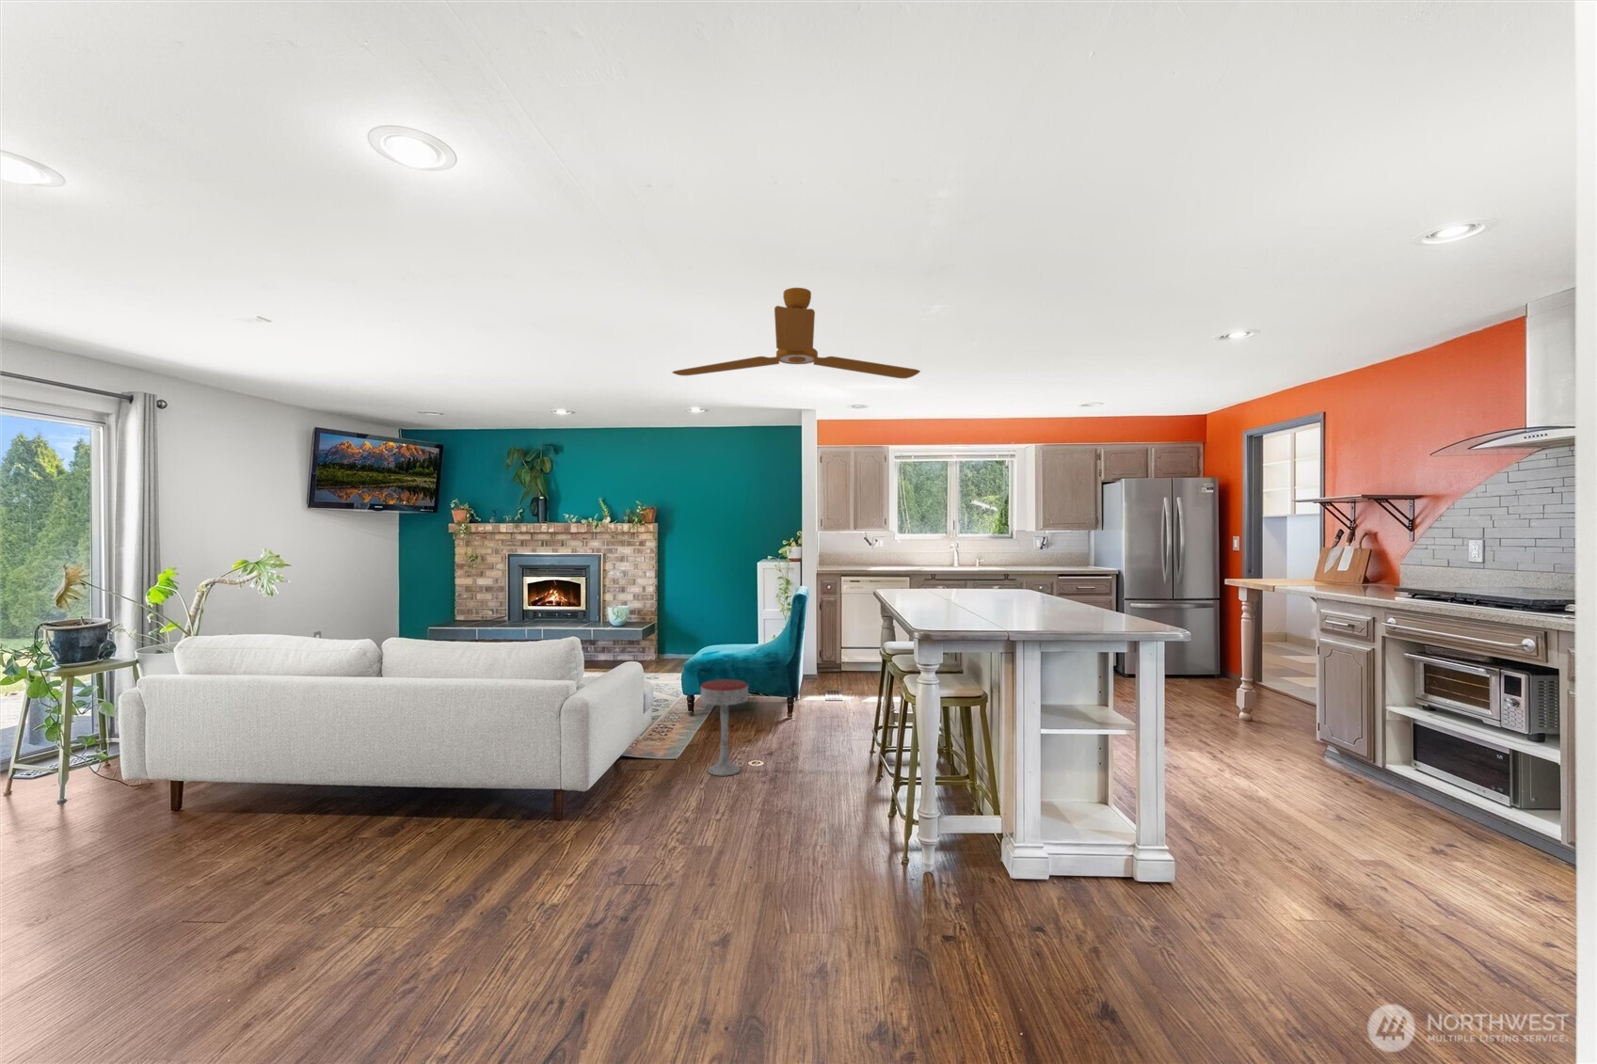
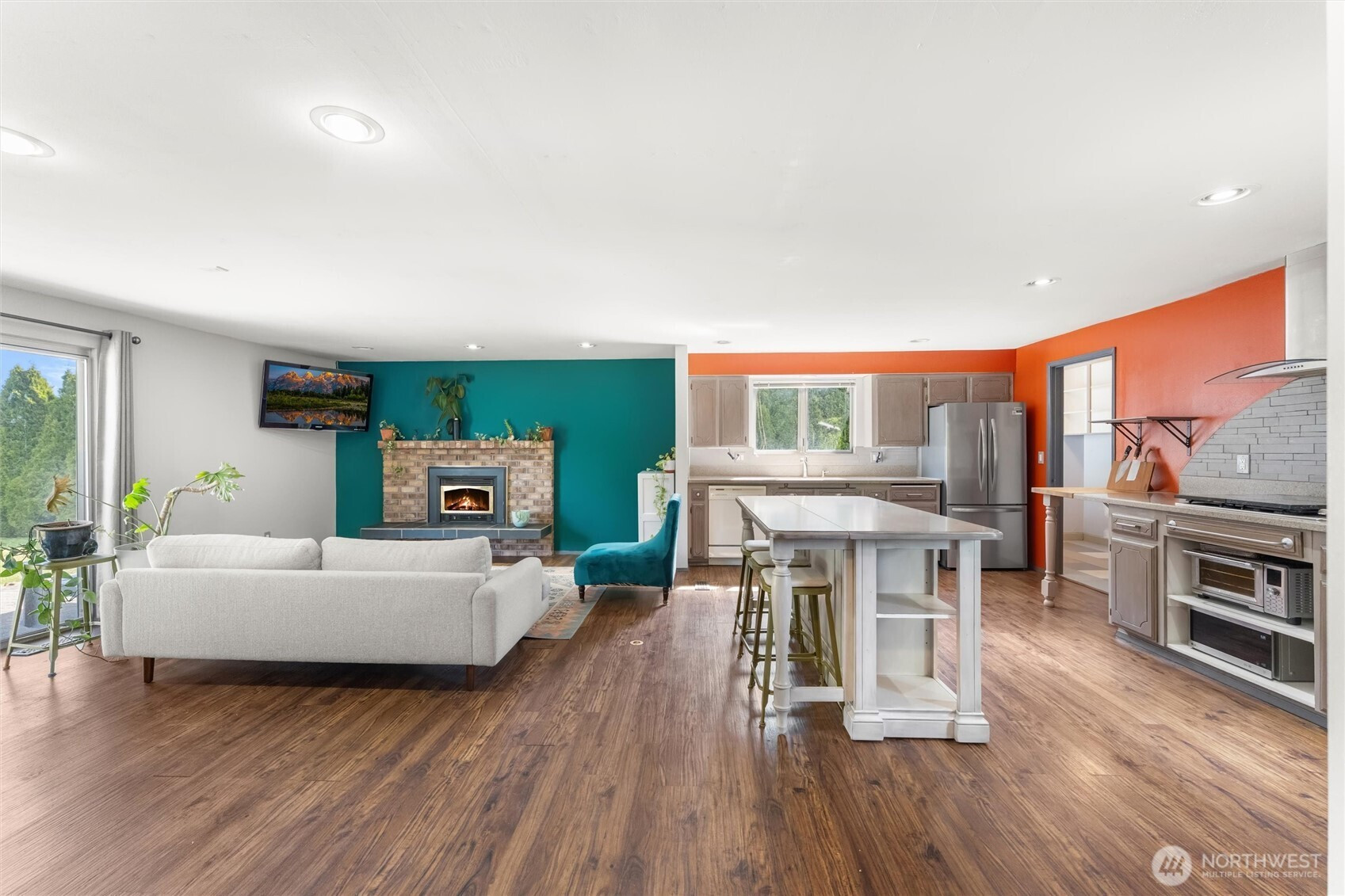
- bar stool [699,678,749,777]
- ceiling fan [671,287,921,379]
